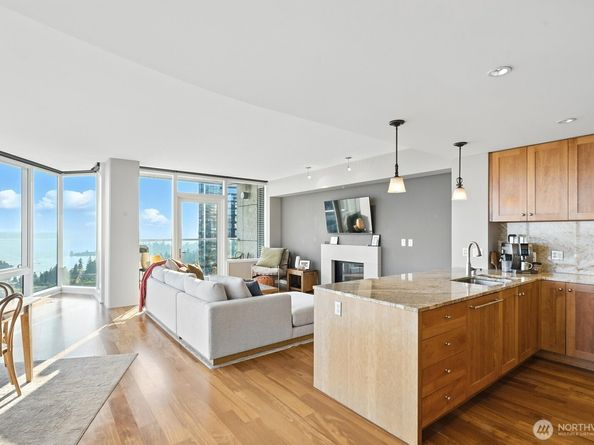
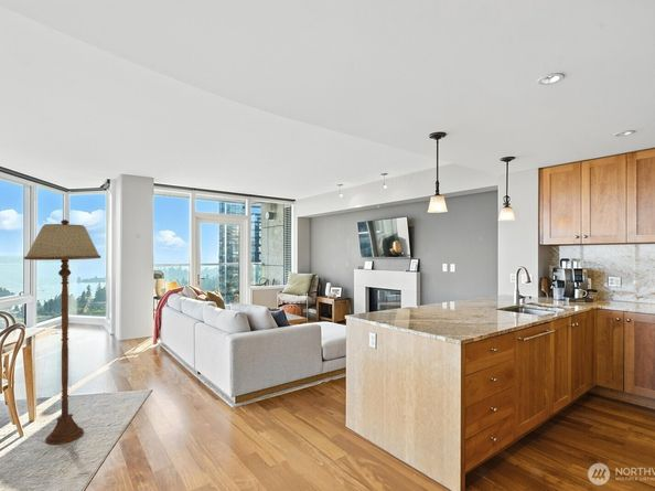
+ floor lamp [23,218,101,446]
